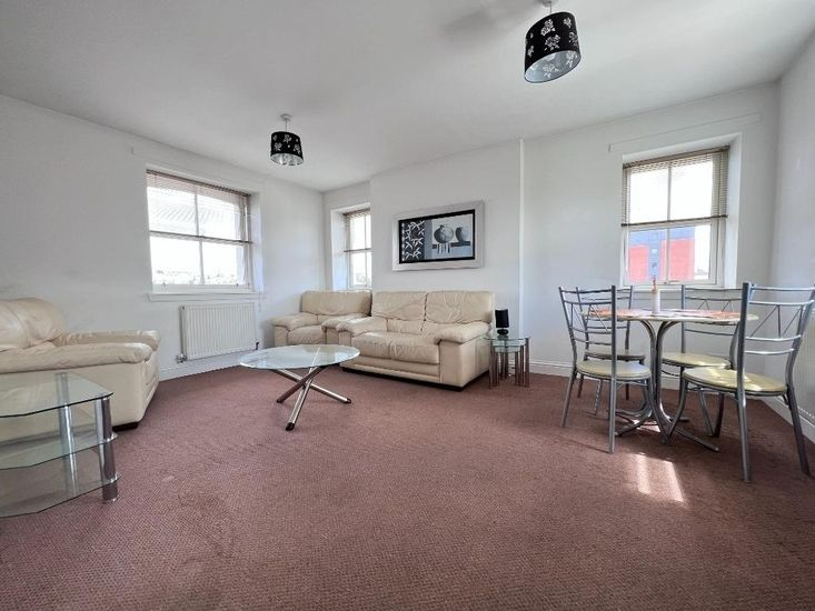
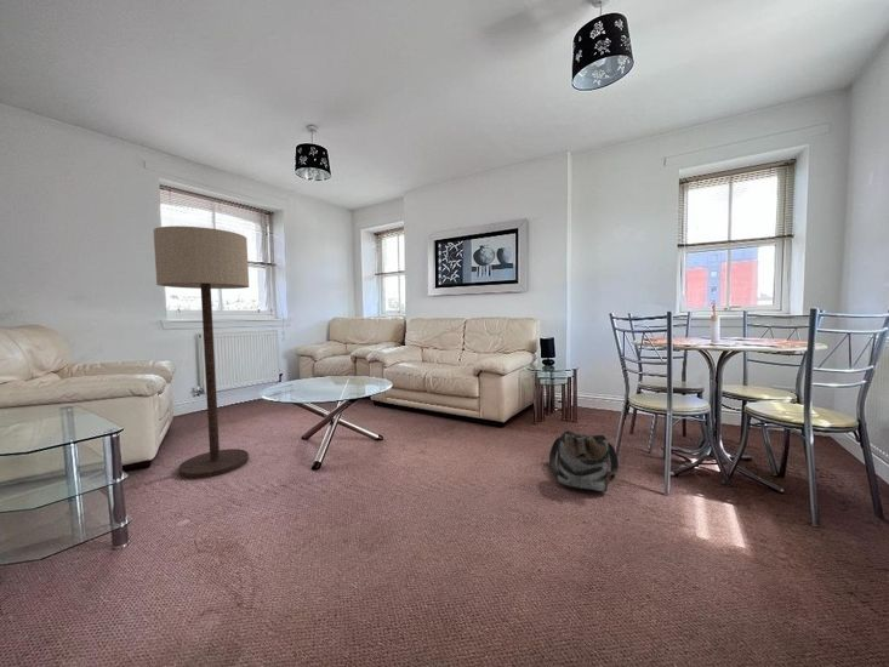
+ backpack [548,429,620,494]
+ floor lamp [153,224,250,479]
